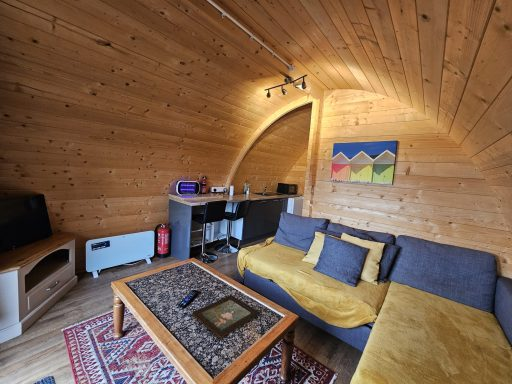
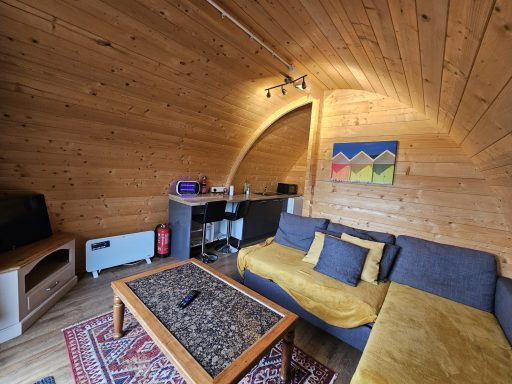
- decorative tray [191,294,261,339]
